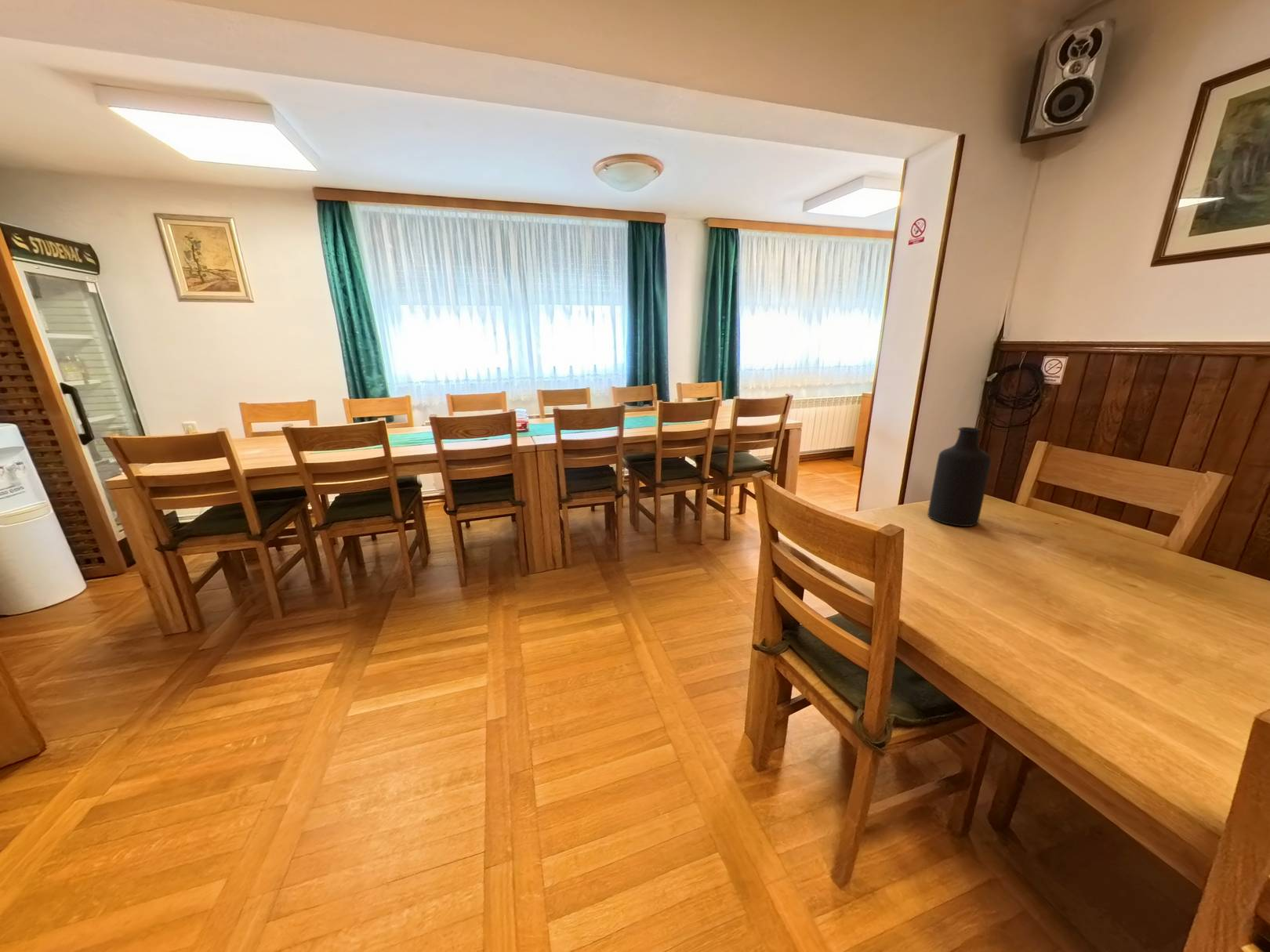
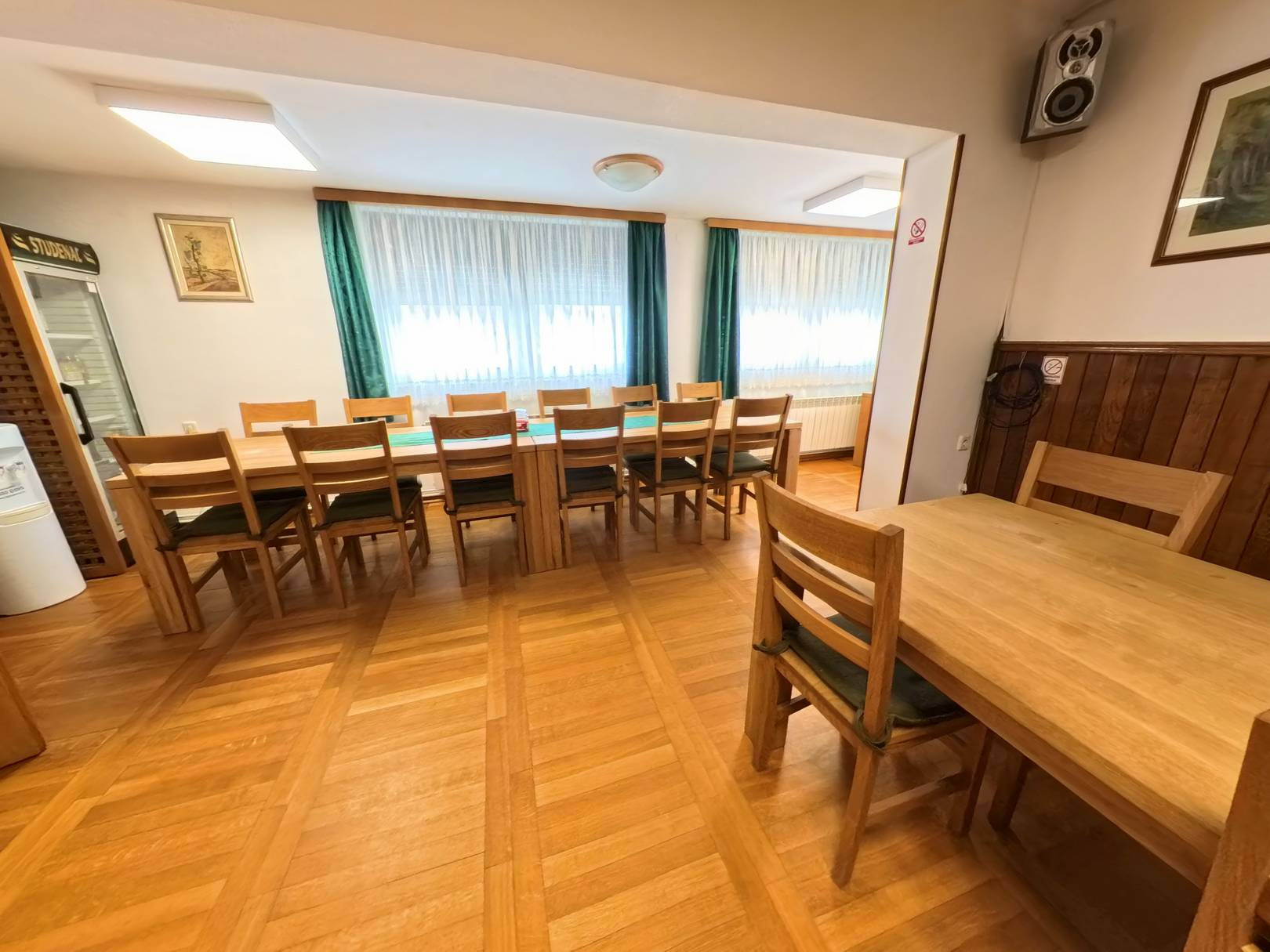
- bottle [927,426,992,527]
